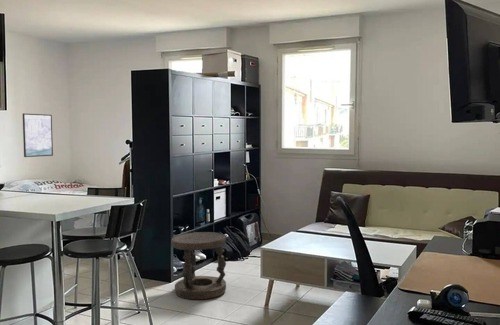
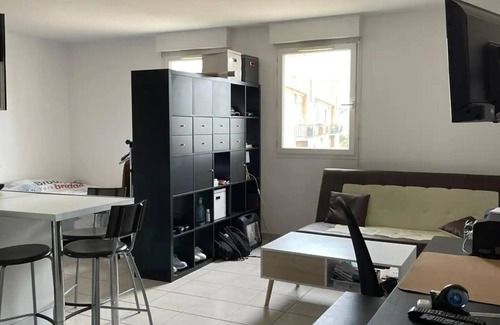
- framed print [22,112,54,158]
- stool [170,231,227,300]
